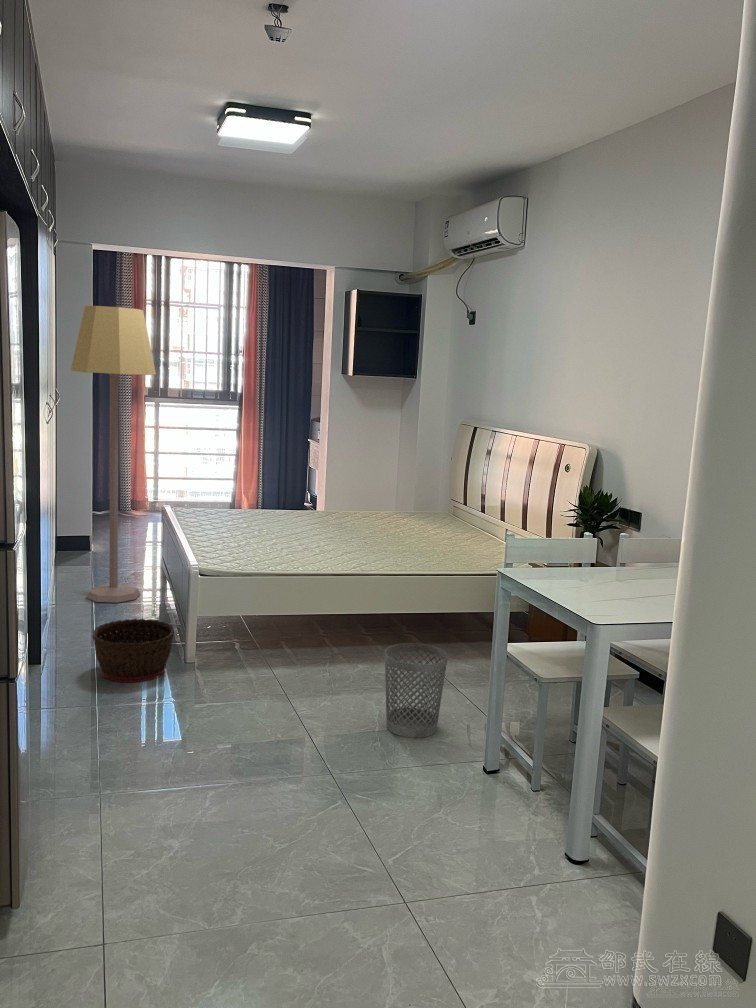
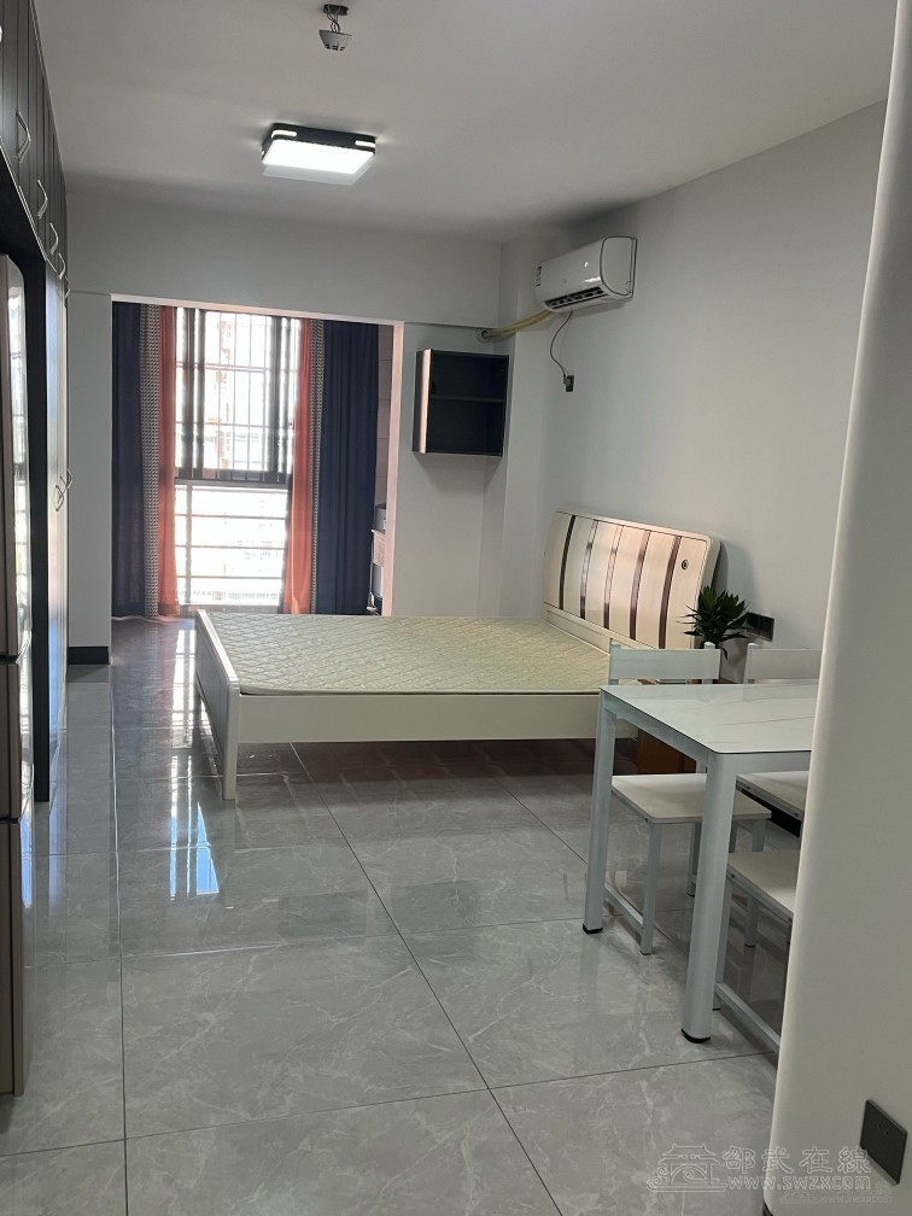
- lamp [70,305,157,604]
- wastebasket [384,642,449,739]
- basket [91,618,175,683]
